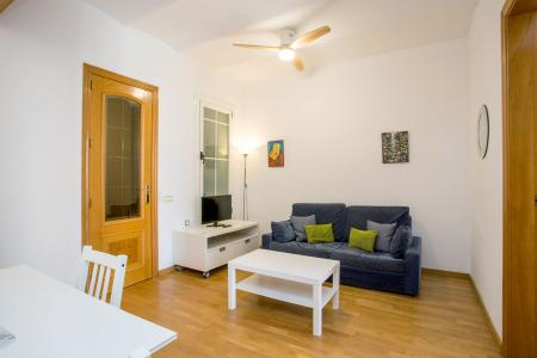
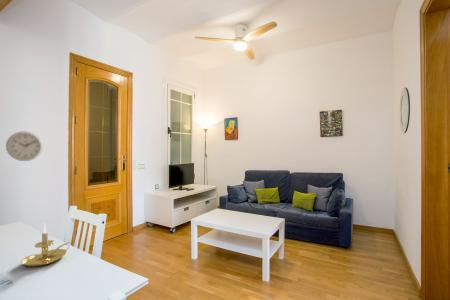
+ candle holder [20,223,72,268]
+ wall clock [5,130,44,162]
